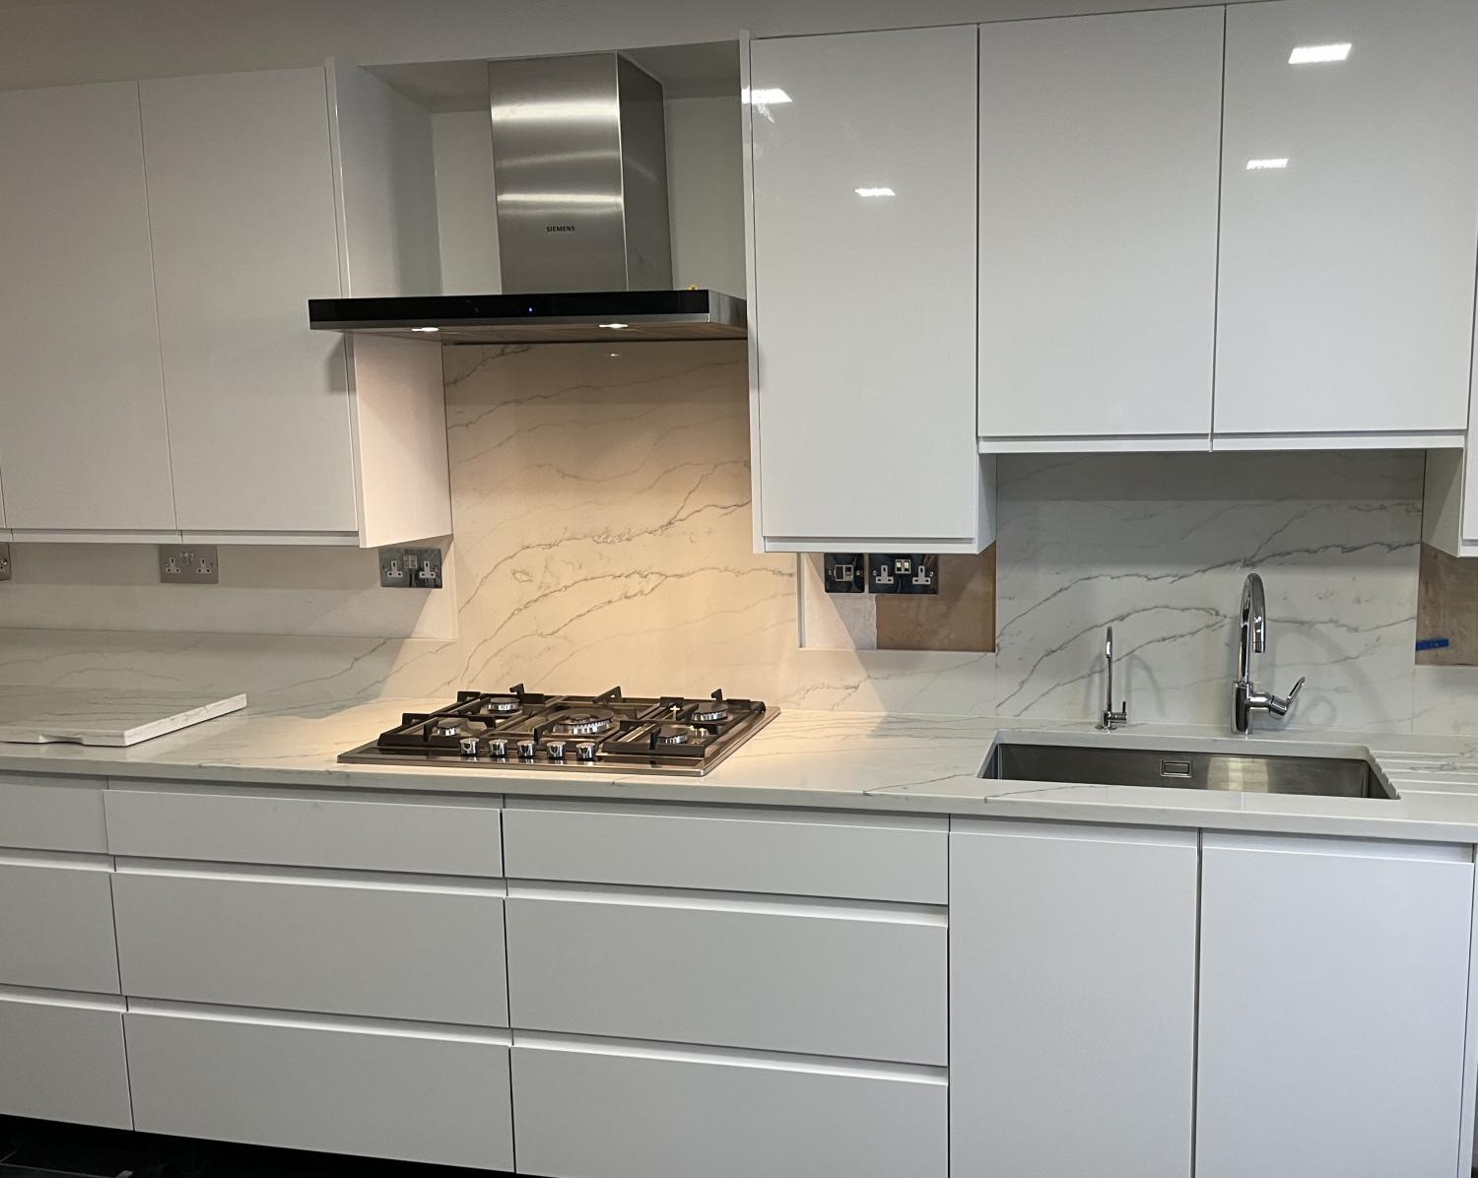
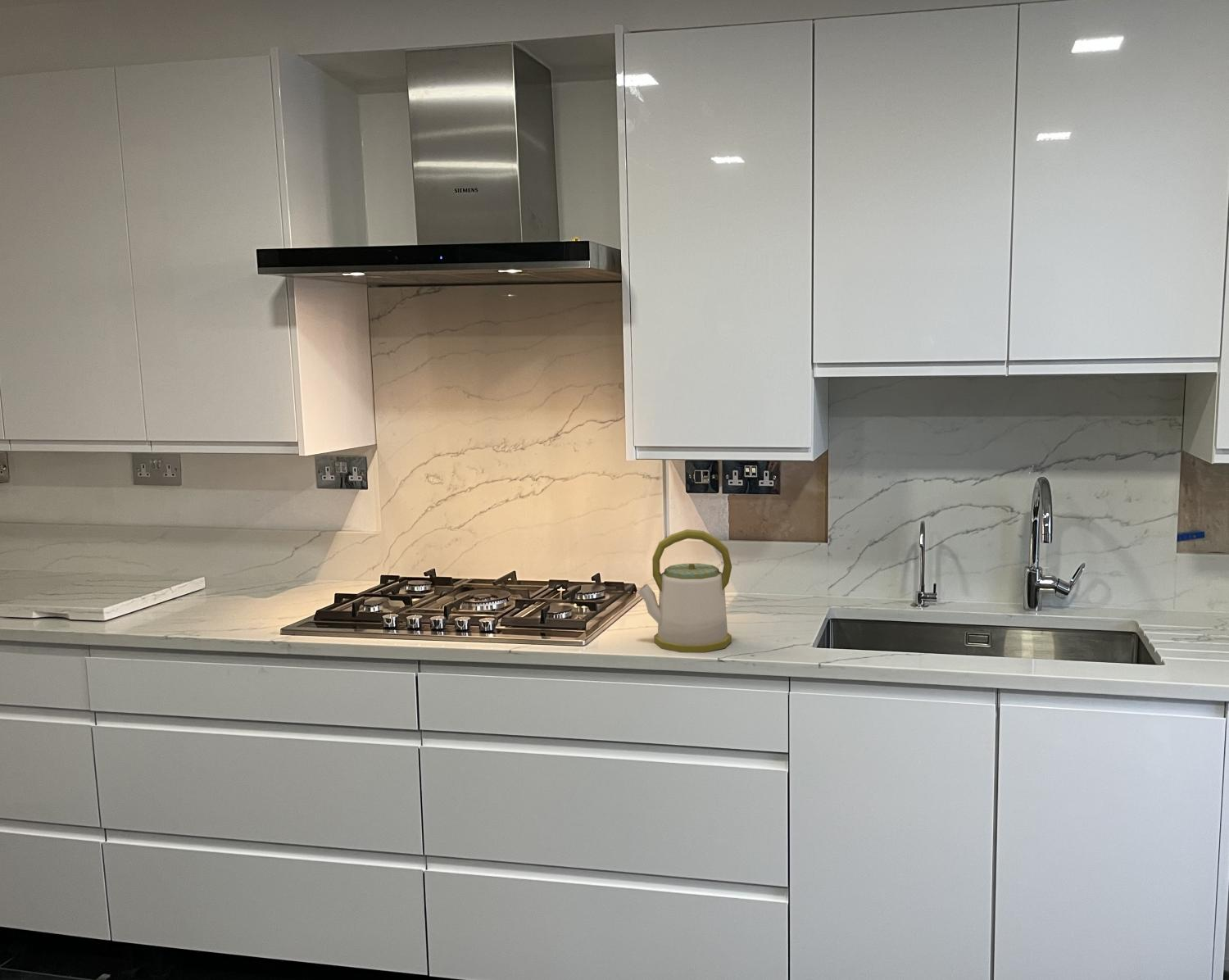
+ kettle [637,529,732,653]
